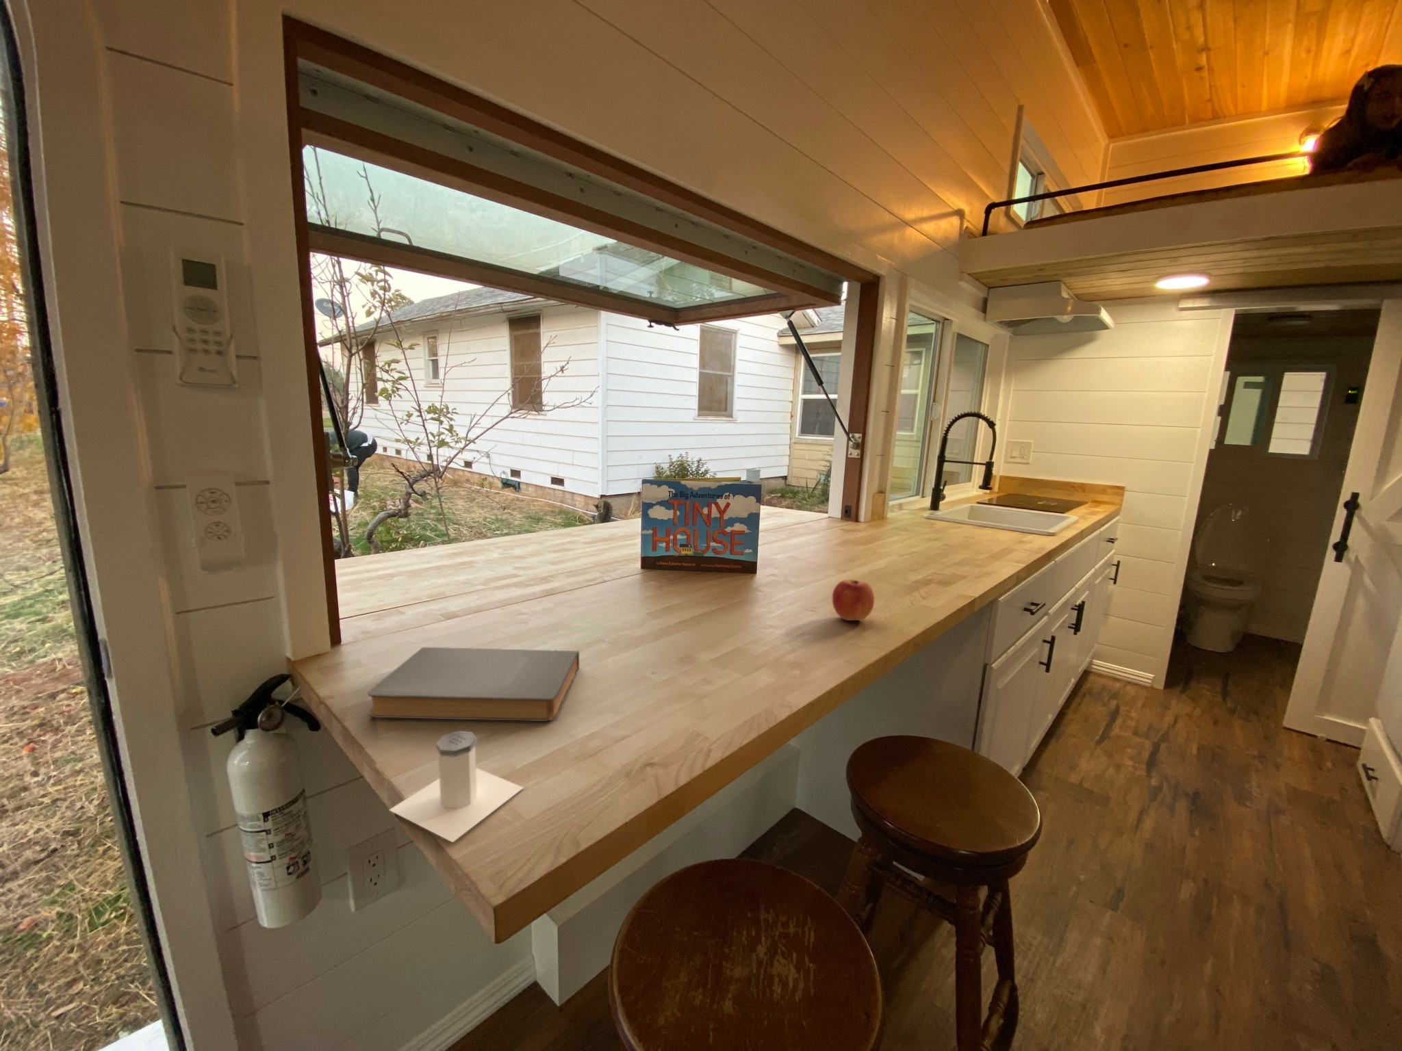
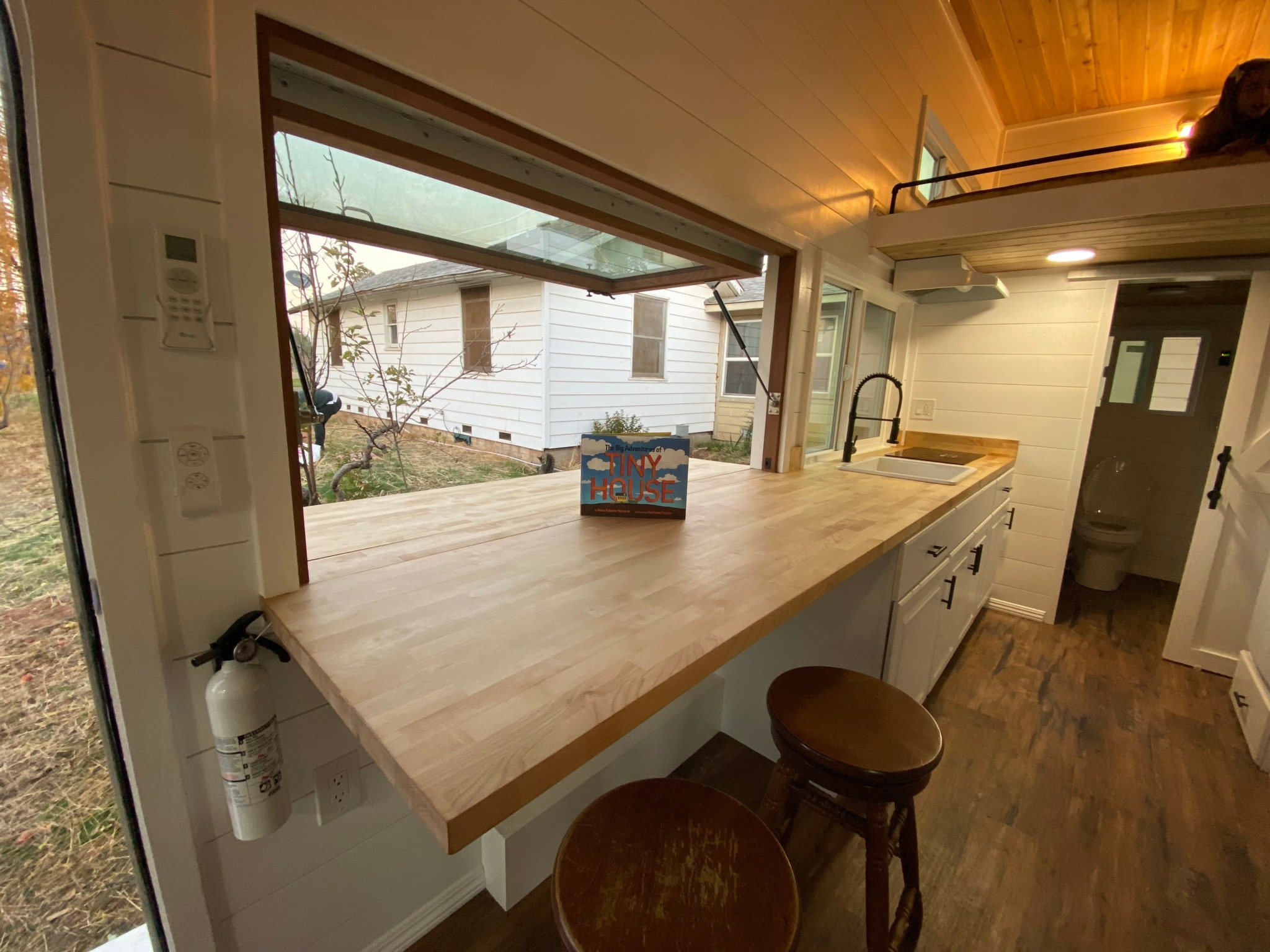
- apple [831,578,875,622]
- book [367,647,580,722]
- salt shaker [389,730,524,843]
